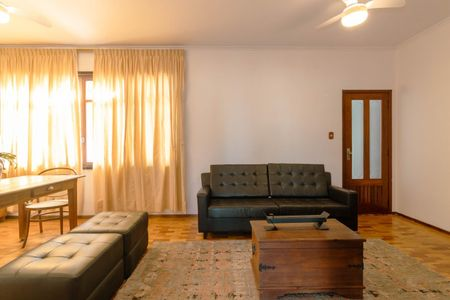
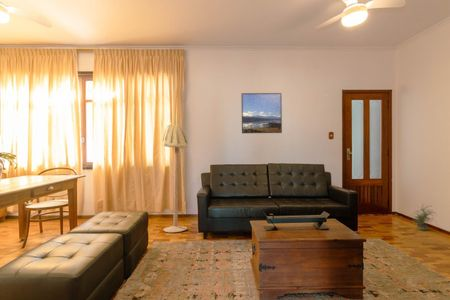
+ potted plant [410,203,439,231]
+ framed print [240,92,283,134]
+ floor lamp [162,122,189,233]
